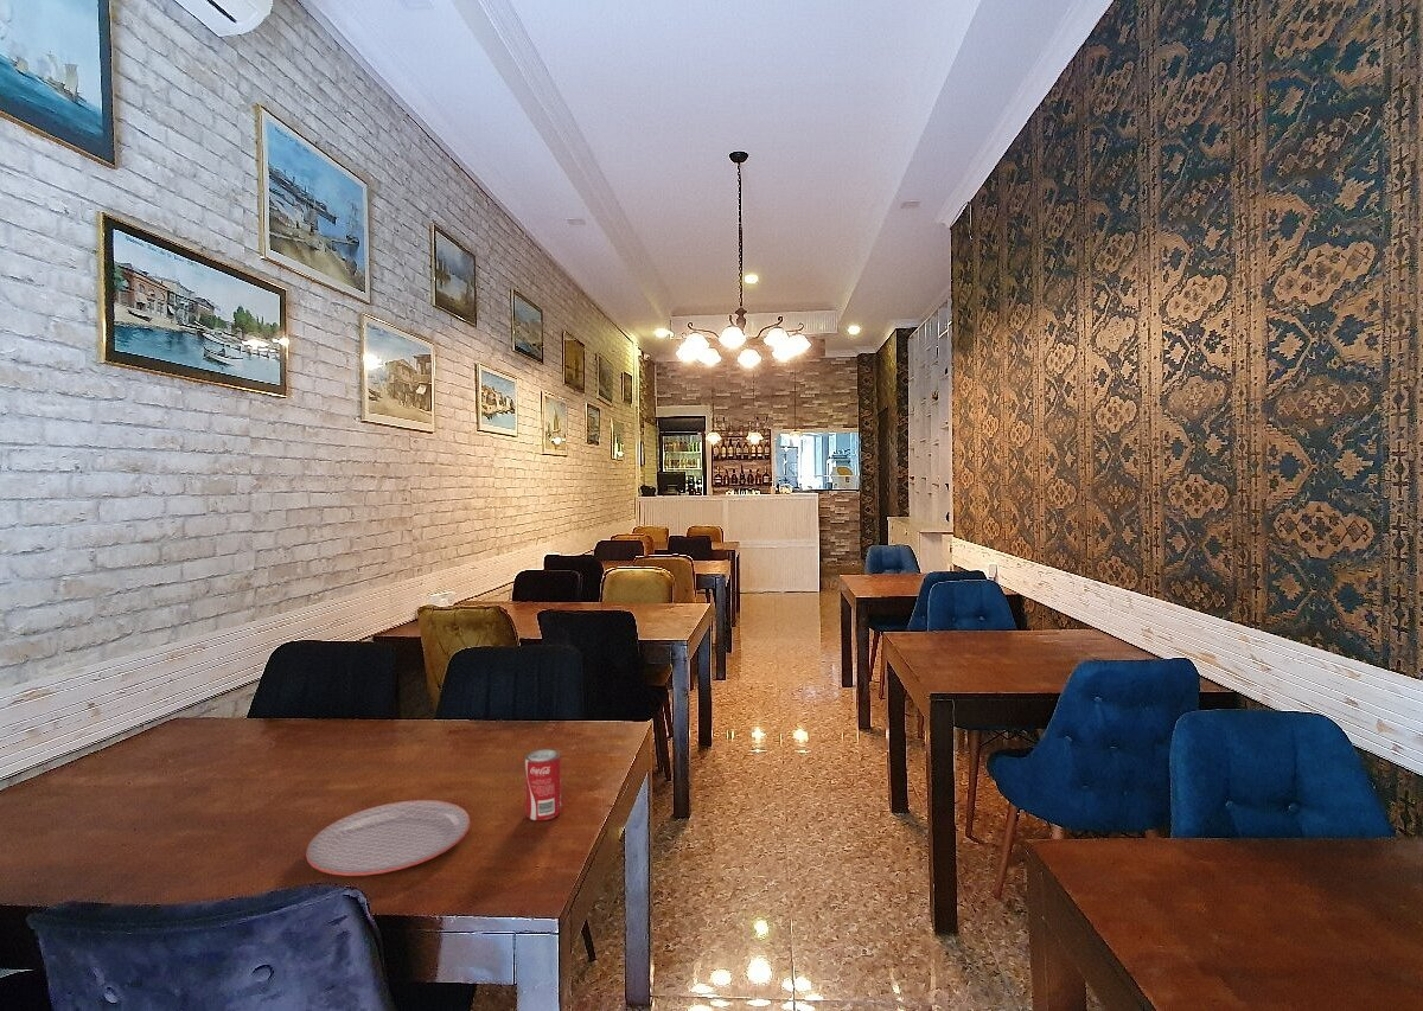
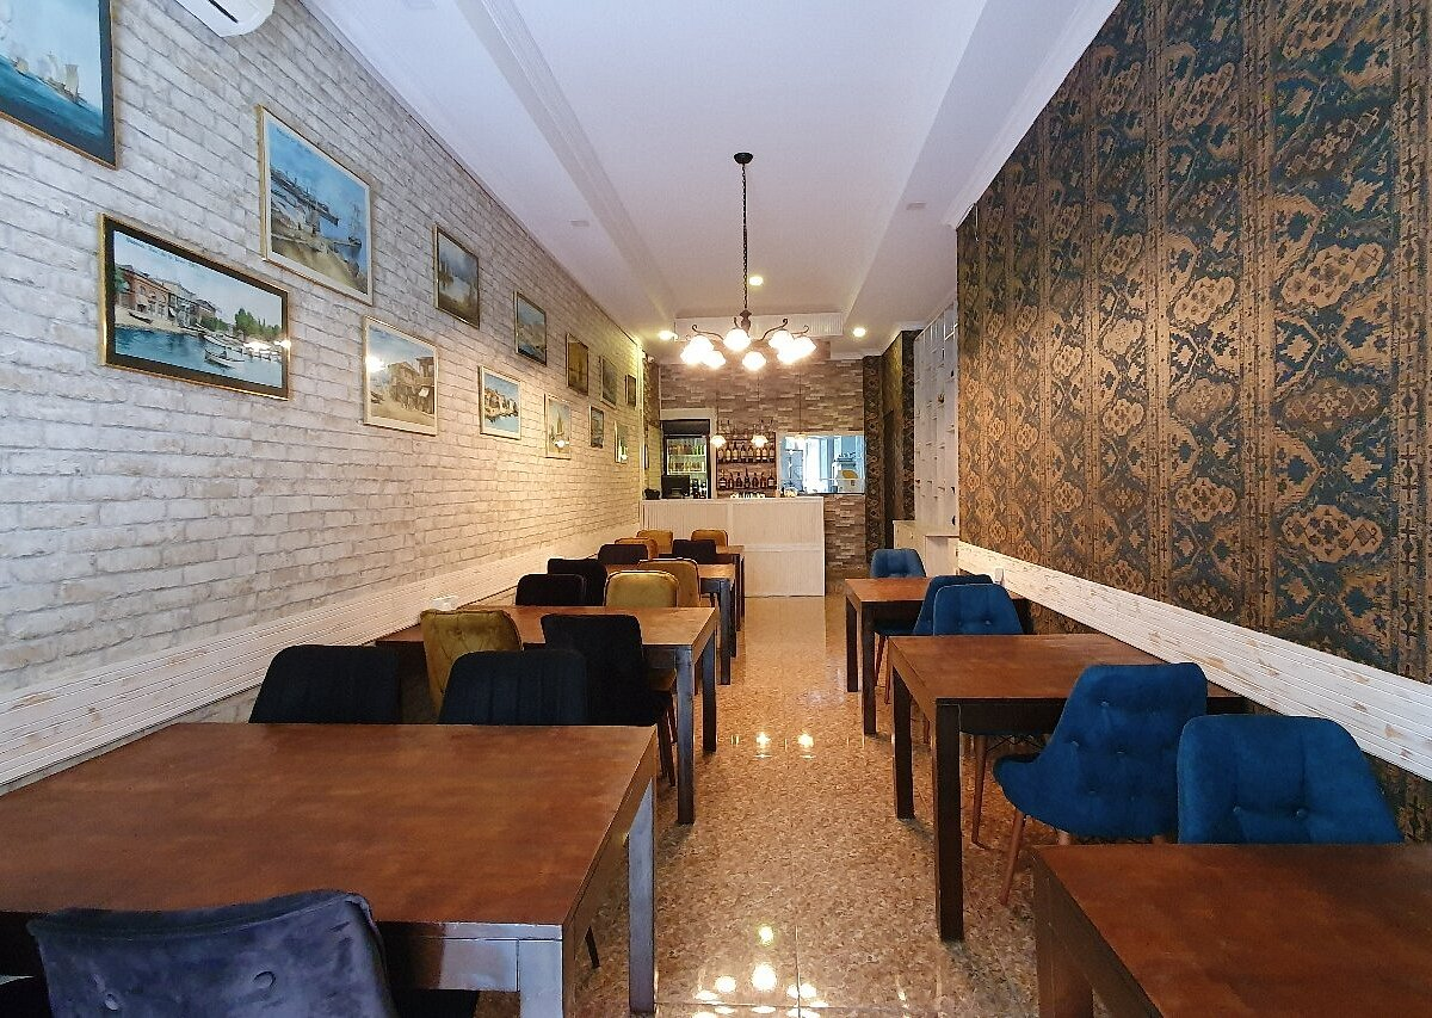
- beverage can [524,749,562,821]
- plate [305,799,472,877]
